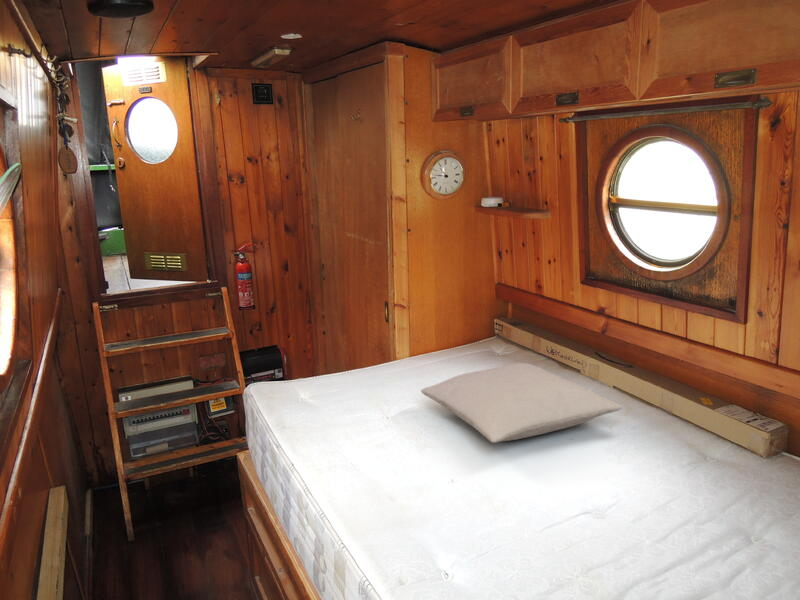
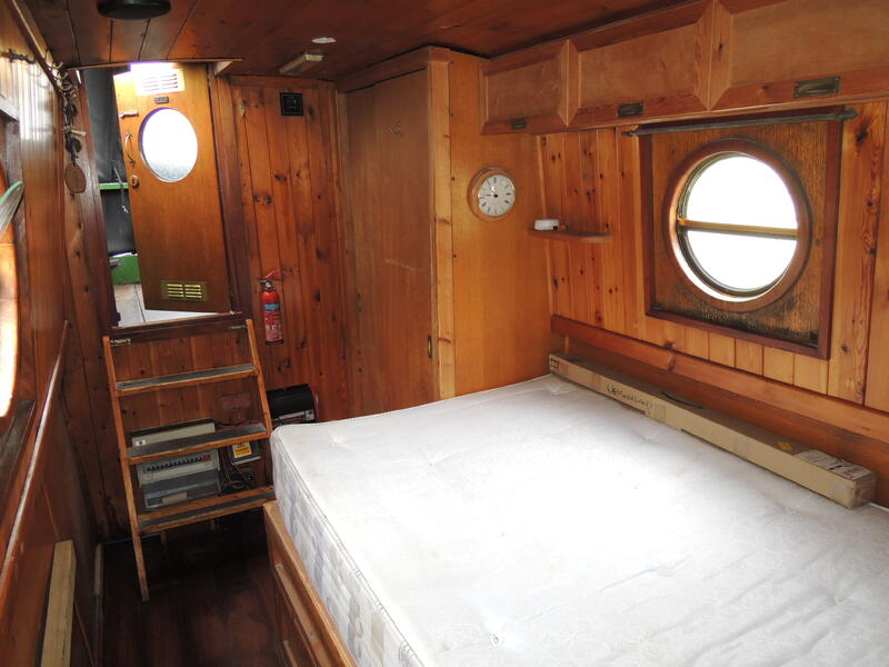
- pillow [420,362,623,444]
